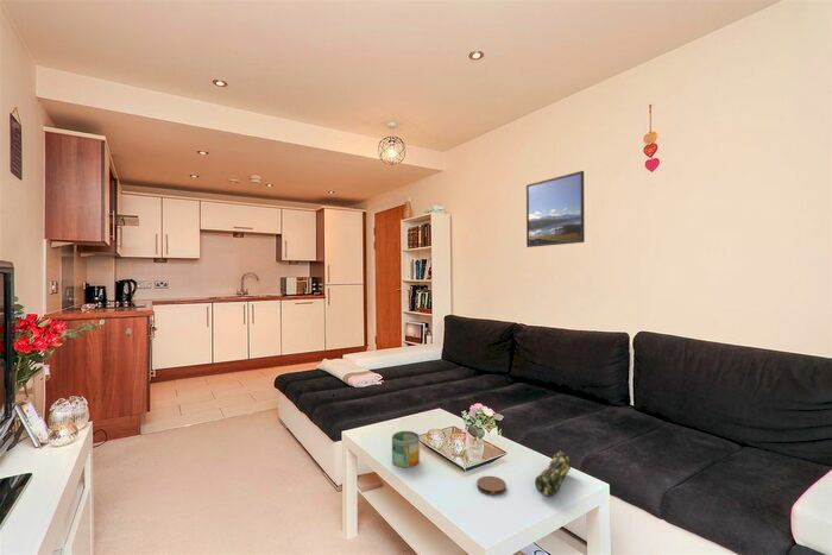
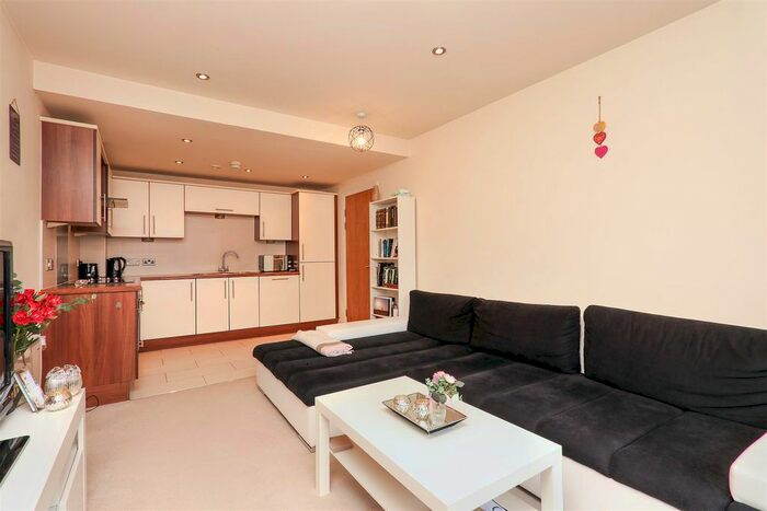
- pencil case [534,449,573,498]
- coaster [475,475,508,497]
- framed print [525,170,586,248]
- mug [391,430,421,468]
